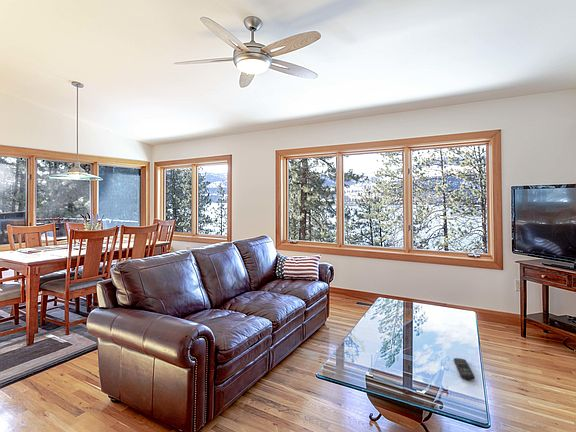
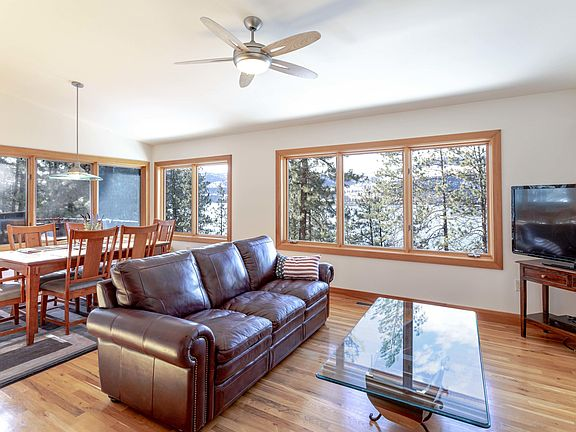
- remote control [453,357,476,380]
